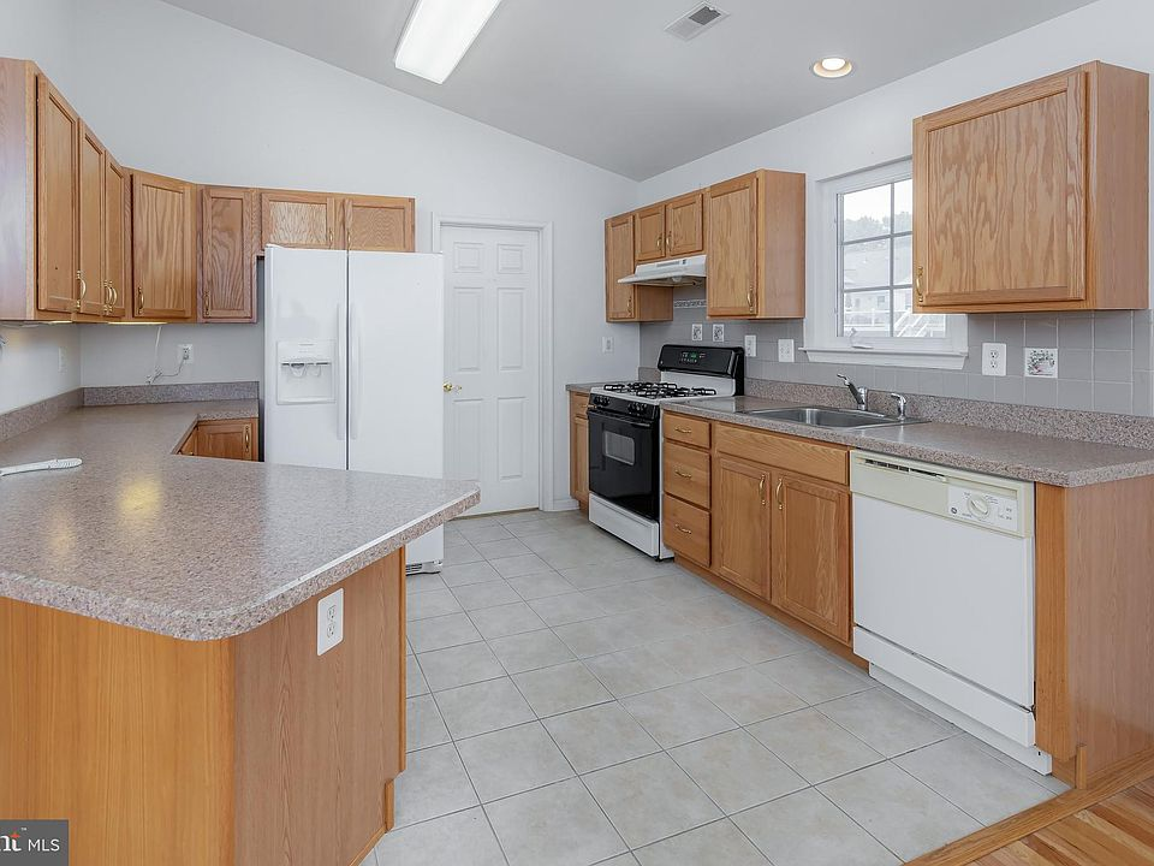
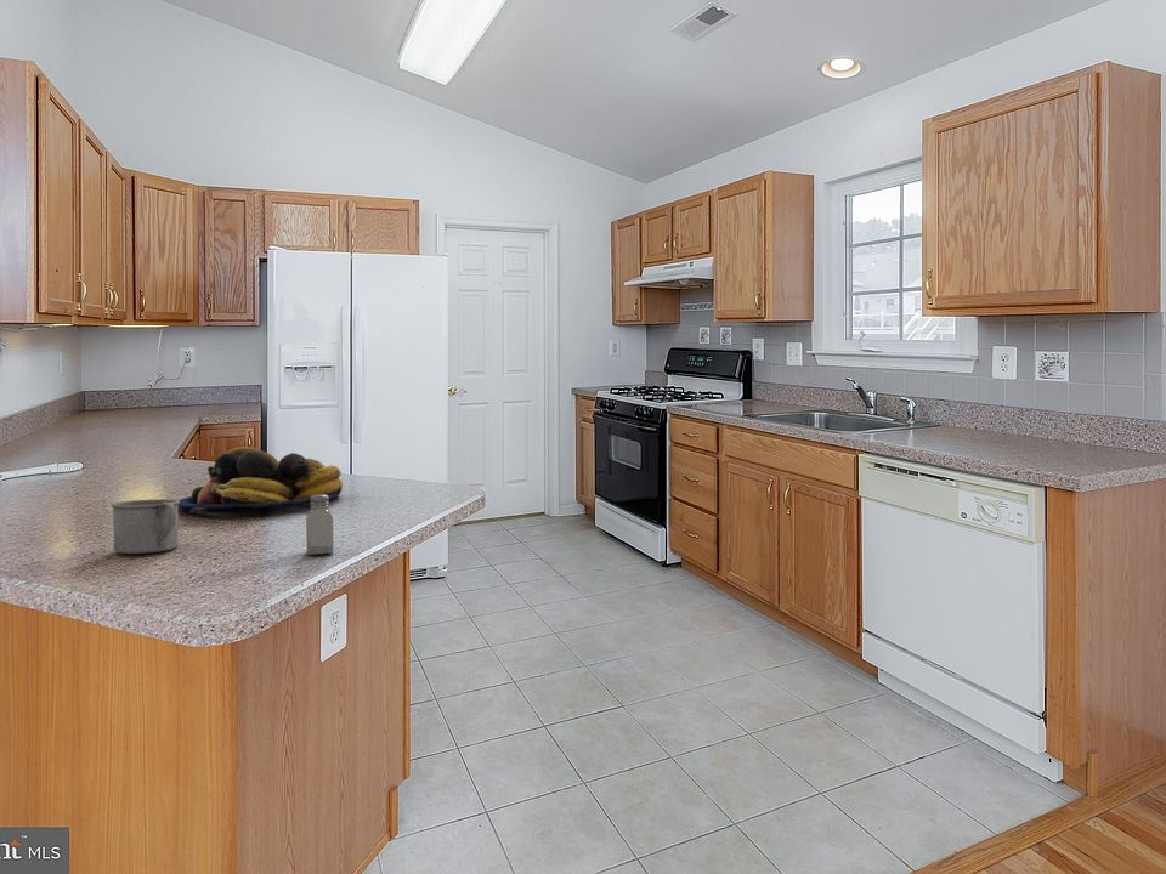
+ saltshaker [305,494,334,556]
+ fruit bowl [177,445,344,510]
+ mug [111,498,180,555]
